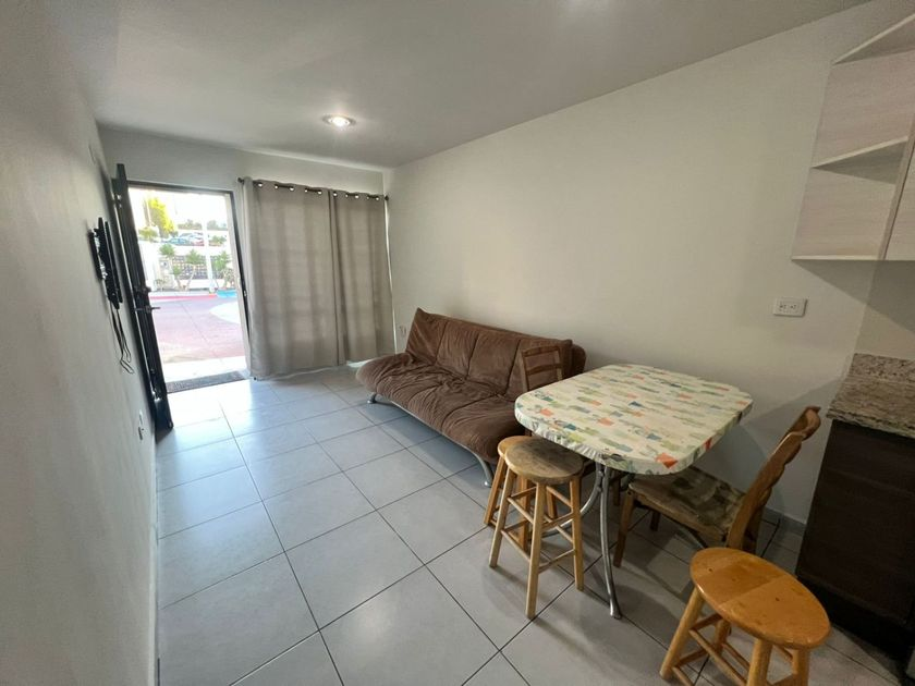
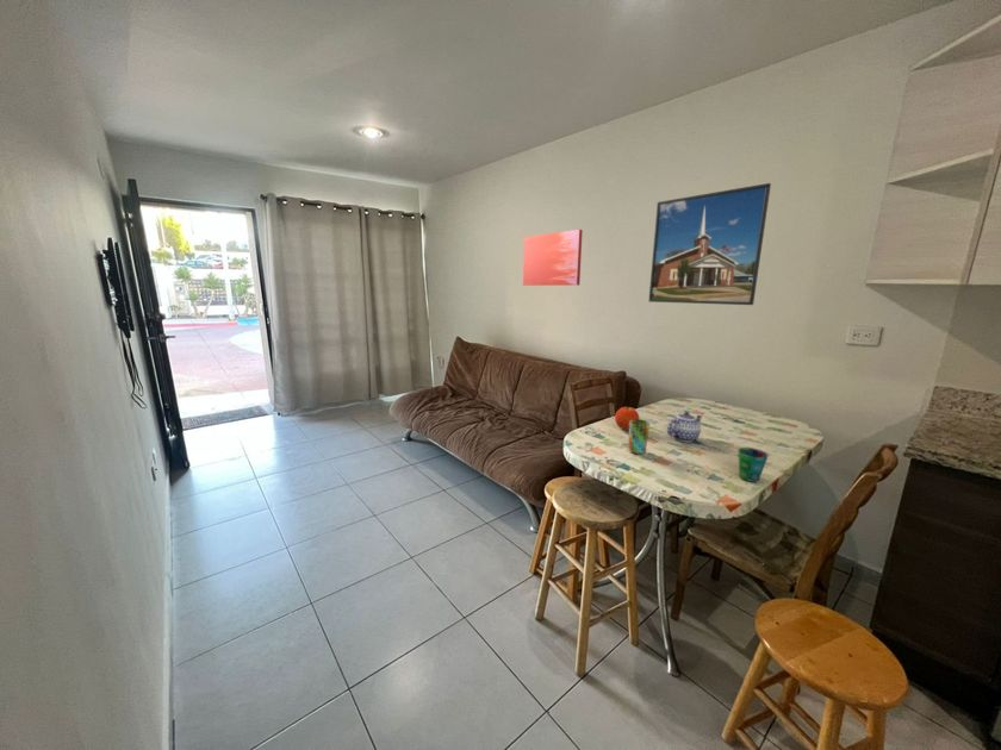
+ wall art [522,229,584,287]
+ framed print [647,182,772,306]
+ fruit [614,406,640,431]
+ cup [736,446,770,483]
+ cup [628,418,651,456]
+ teapot [666,411,704,443]
